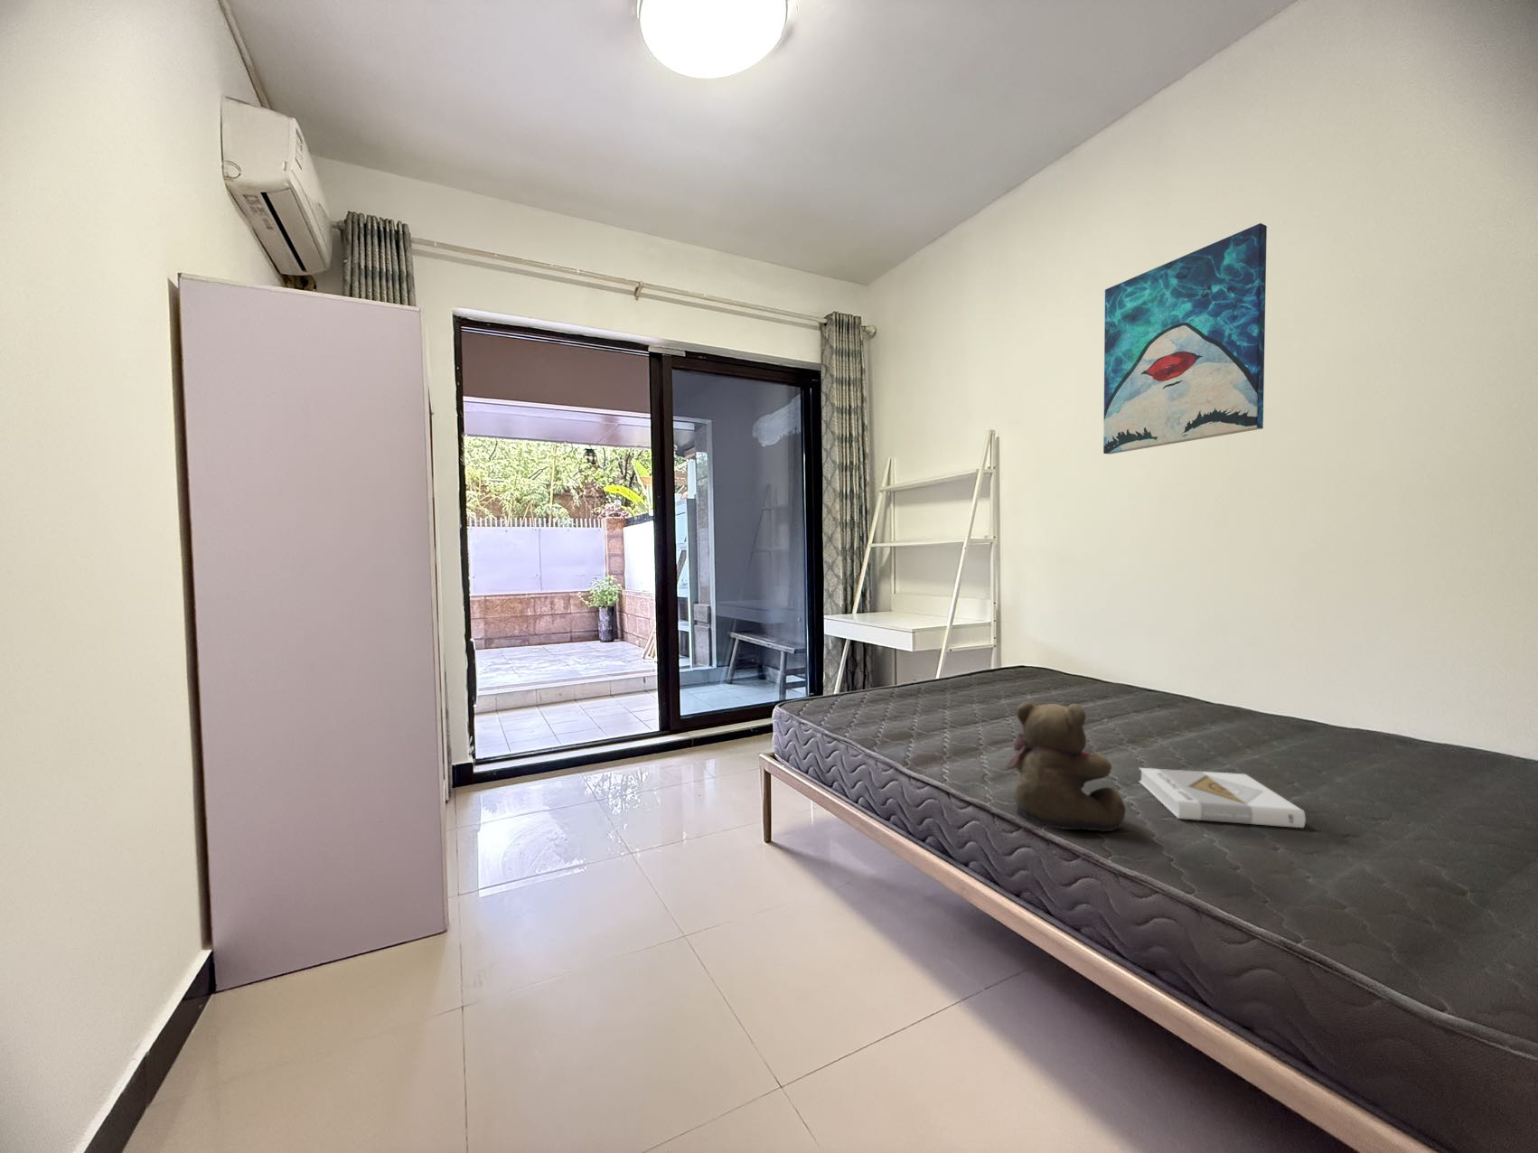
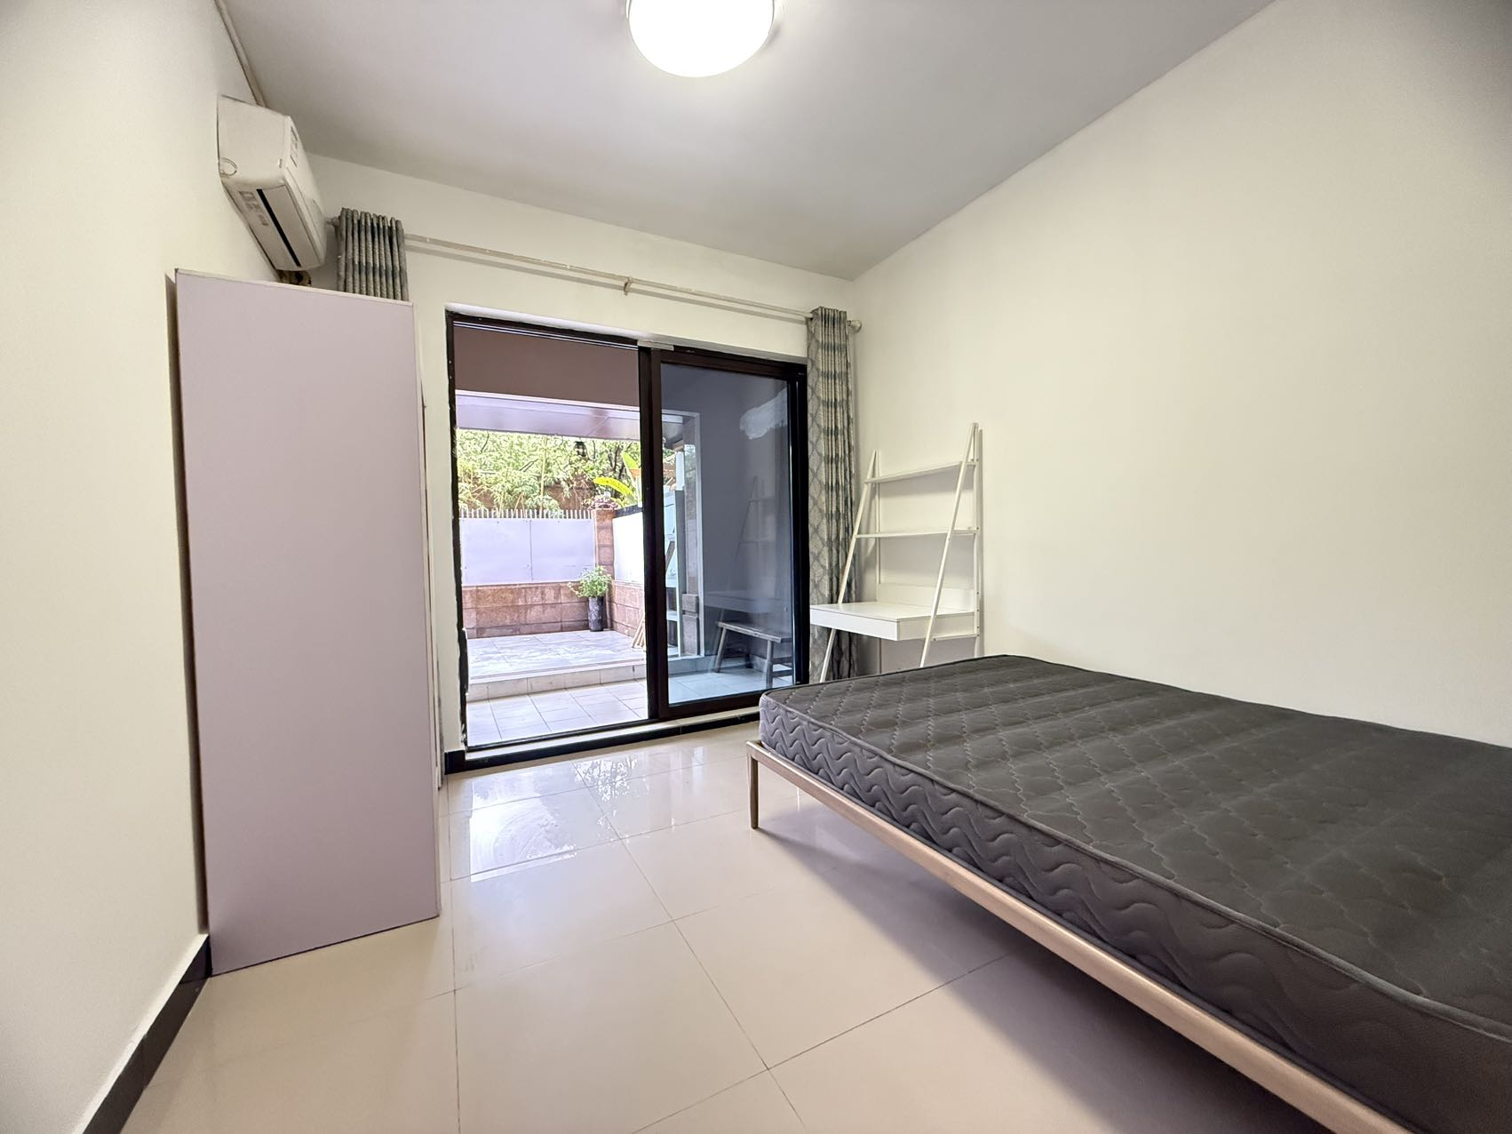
- book [1137,767,1307,828]
- teddy bear [1005,701,1126,832]
- wall art [1102,223,1268,454]
